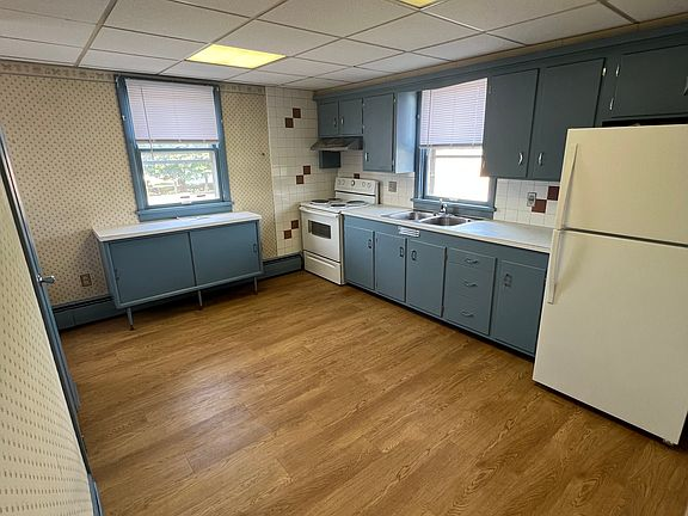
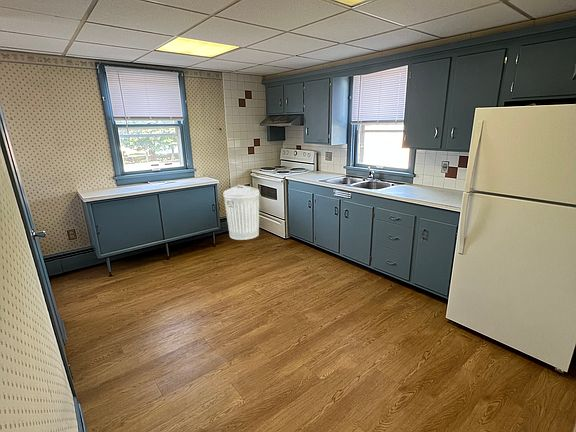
+ trash can [222,184,261,241]
